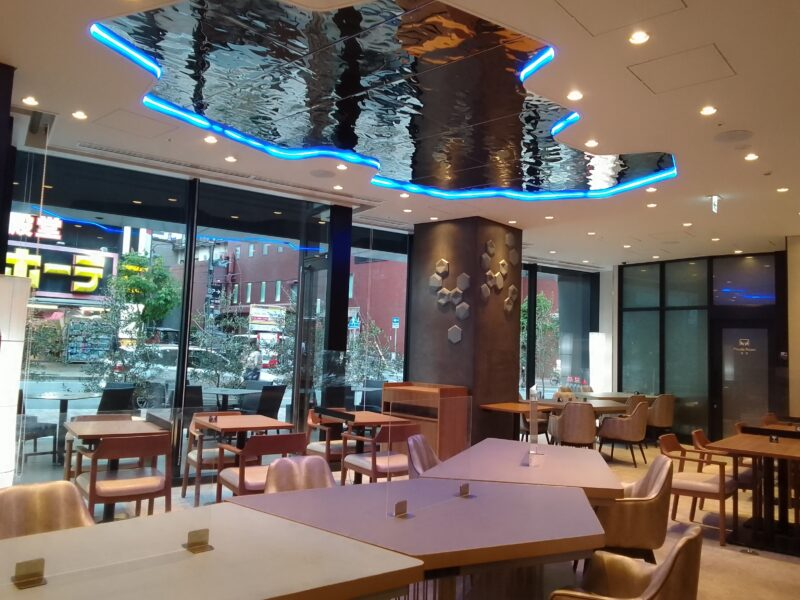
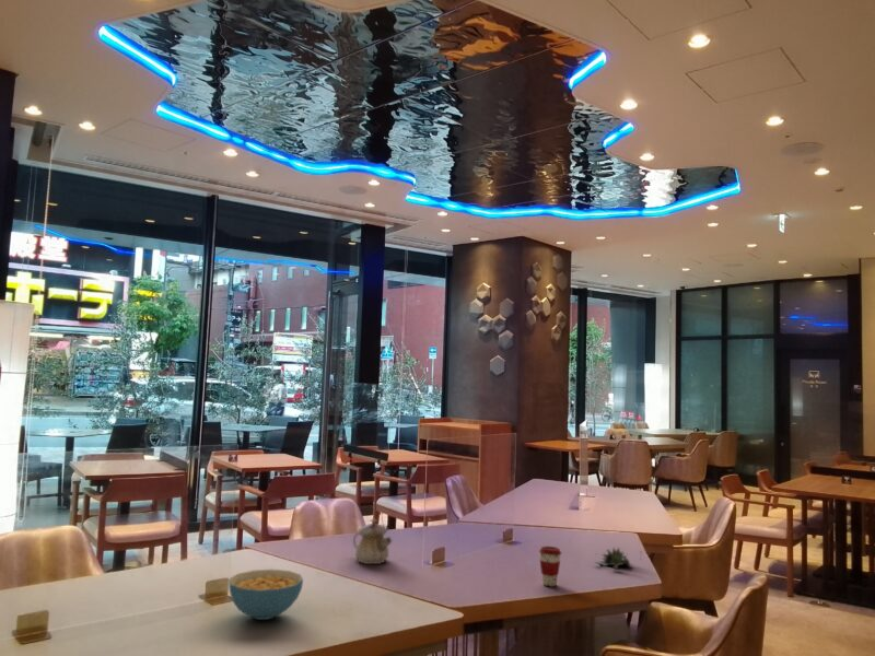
+ succulent plant [593,546,643,570]
+ coffee cup [538,546,562,587]
+ cereal bowl [228,569,304,621]
+ teapot [352,517,393,565]
